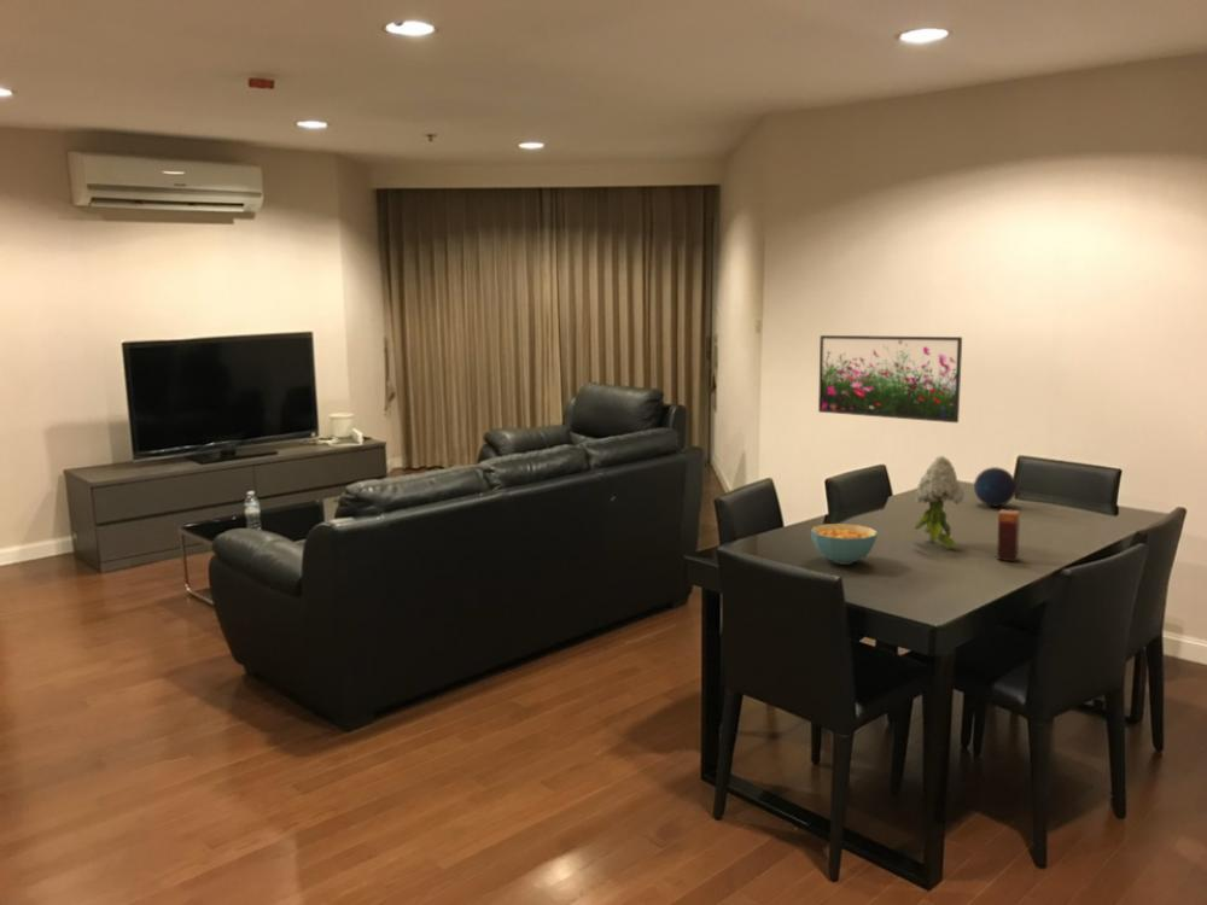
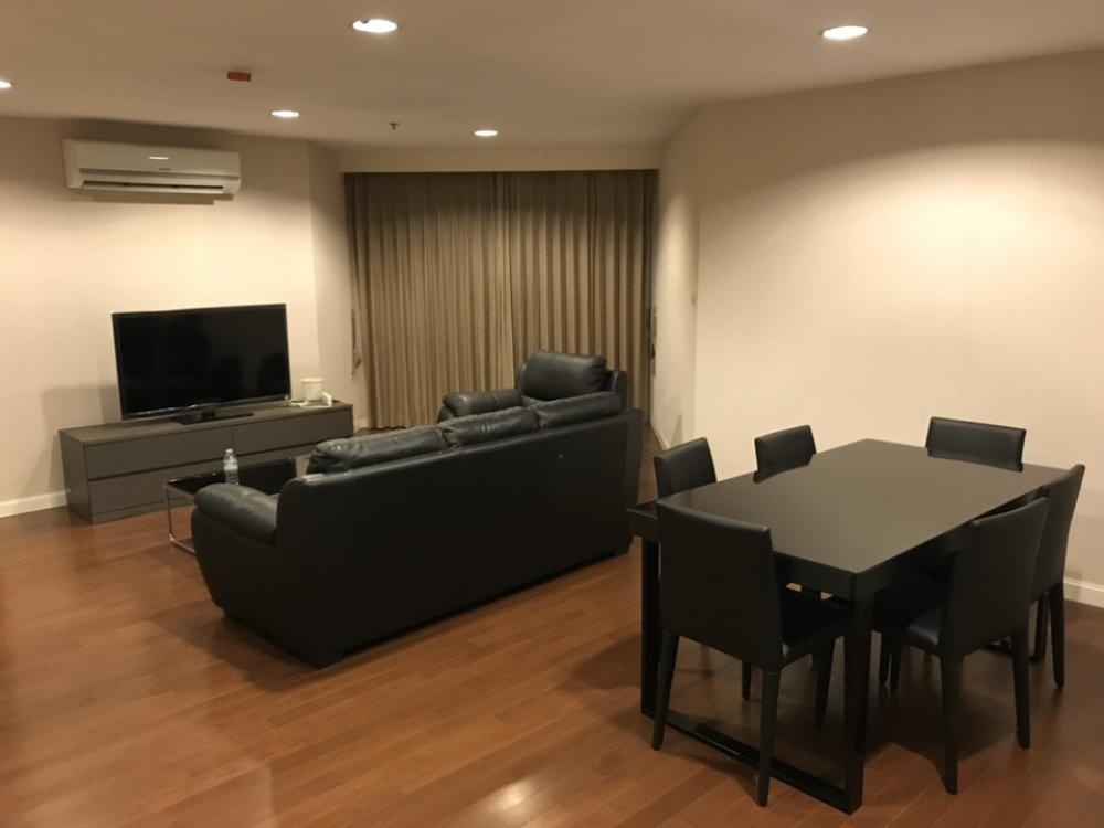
- candle [996,508,1021,562]
- flower [914,455,966,551]
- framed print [817,334,963,424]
- decorative orb [973,466,1018,508]
- cereal bowl [810,522,879,566]
